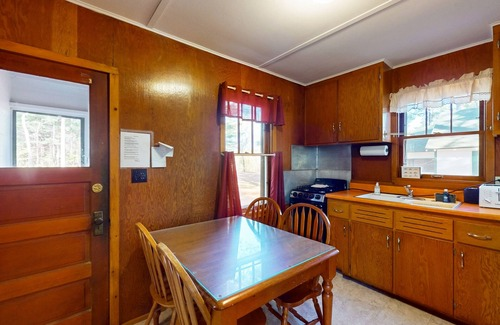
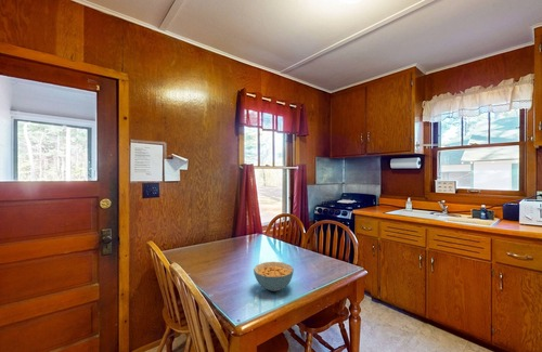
+ cereal bowl [253,261,295,292]
